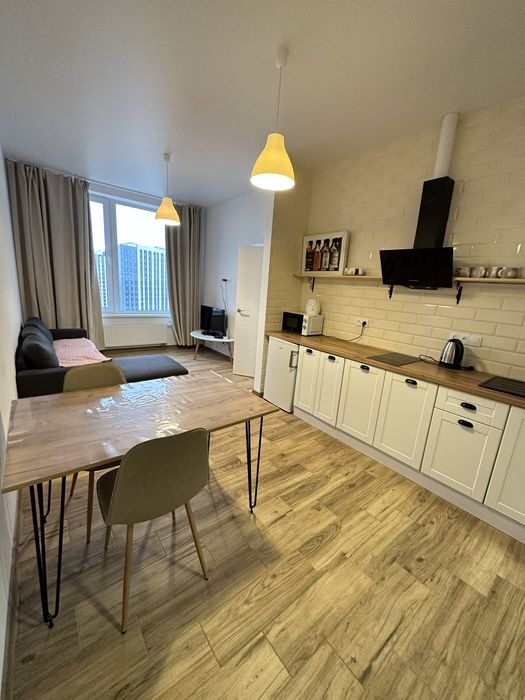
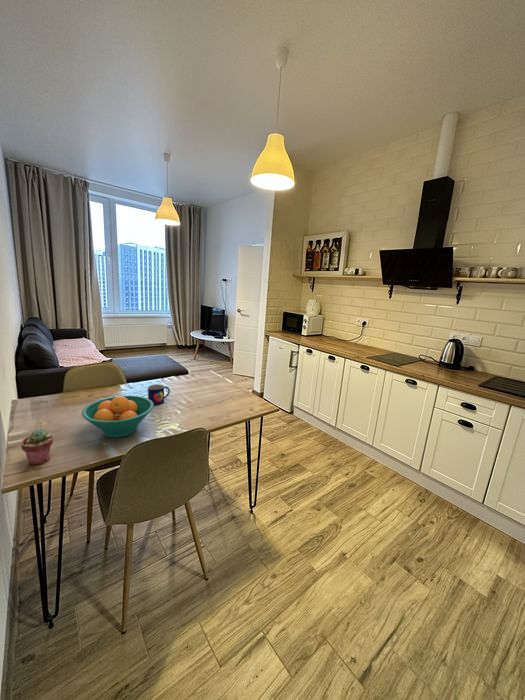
+ fruit bowl [81,395,155,439]
+ potted succulent [20,428,54,466]
+ mug [147,383,171,406]
